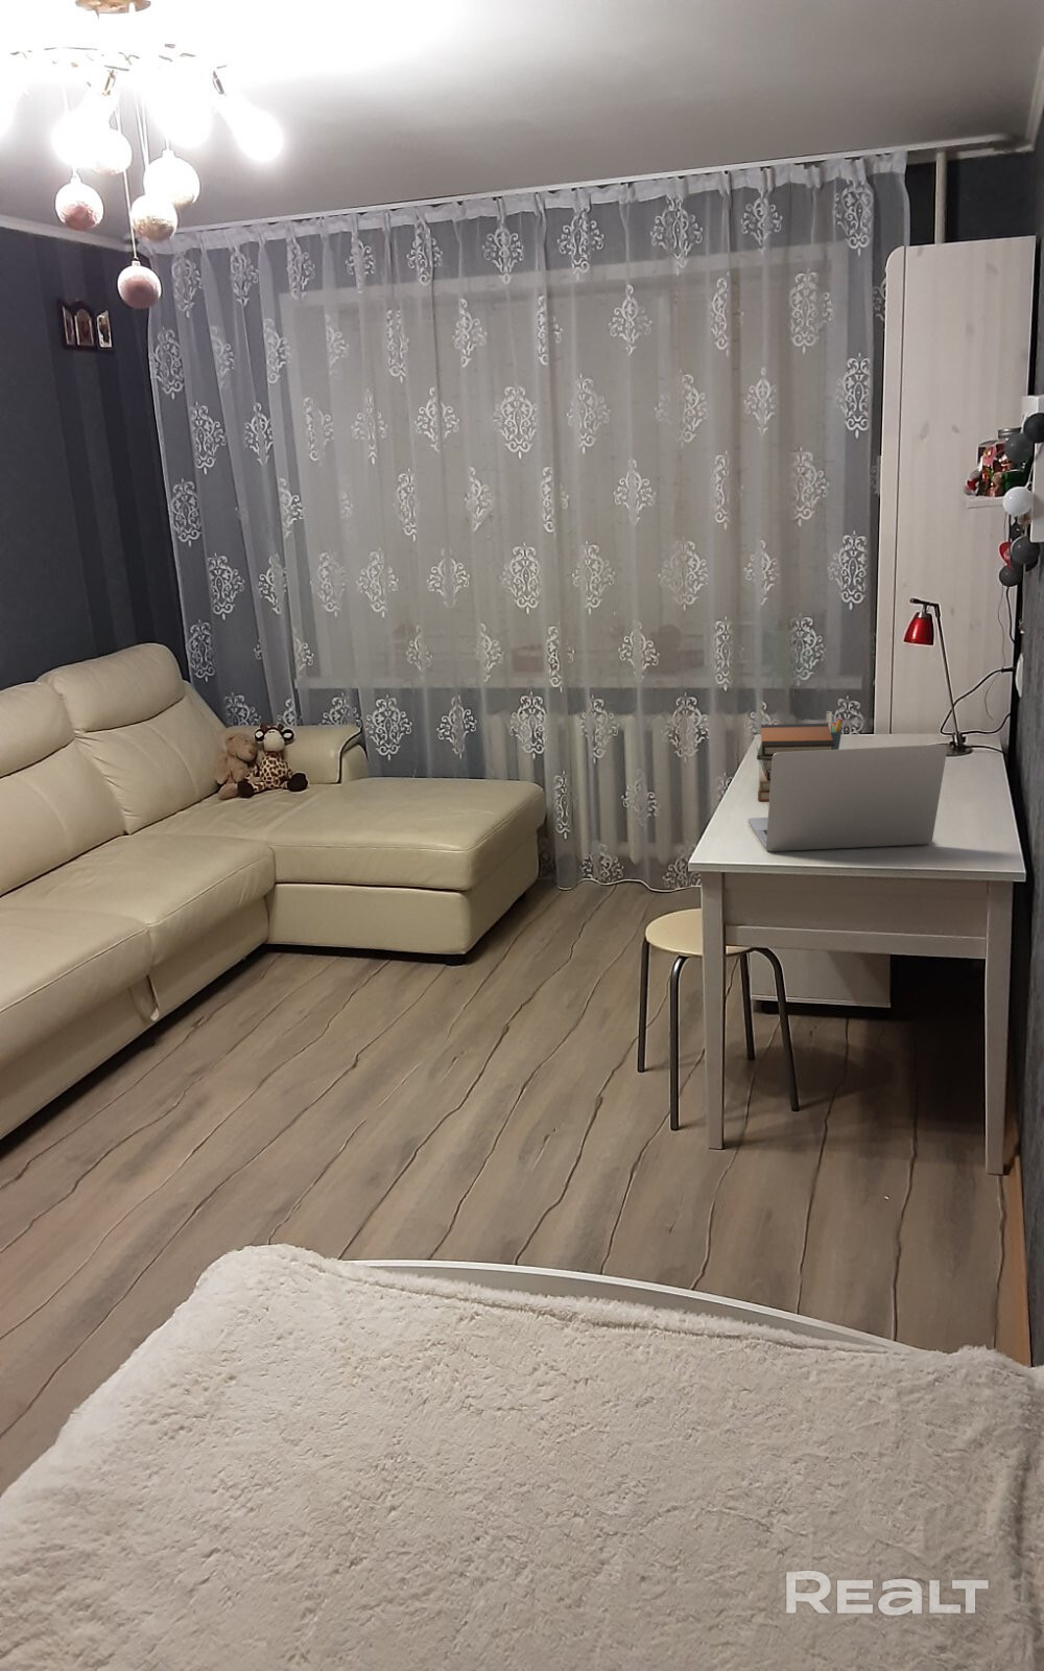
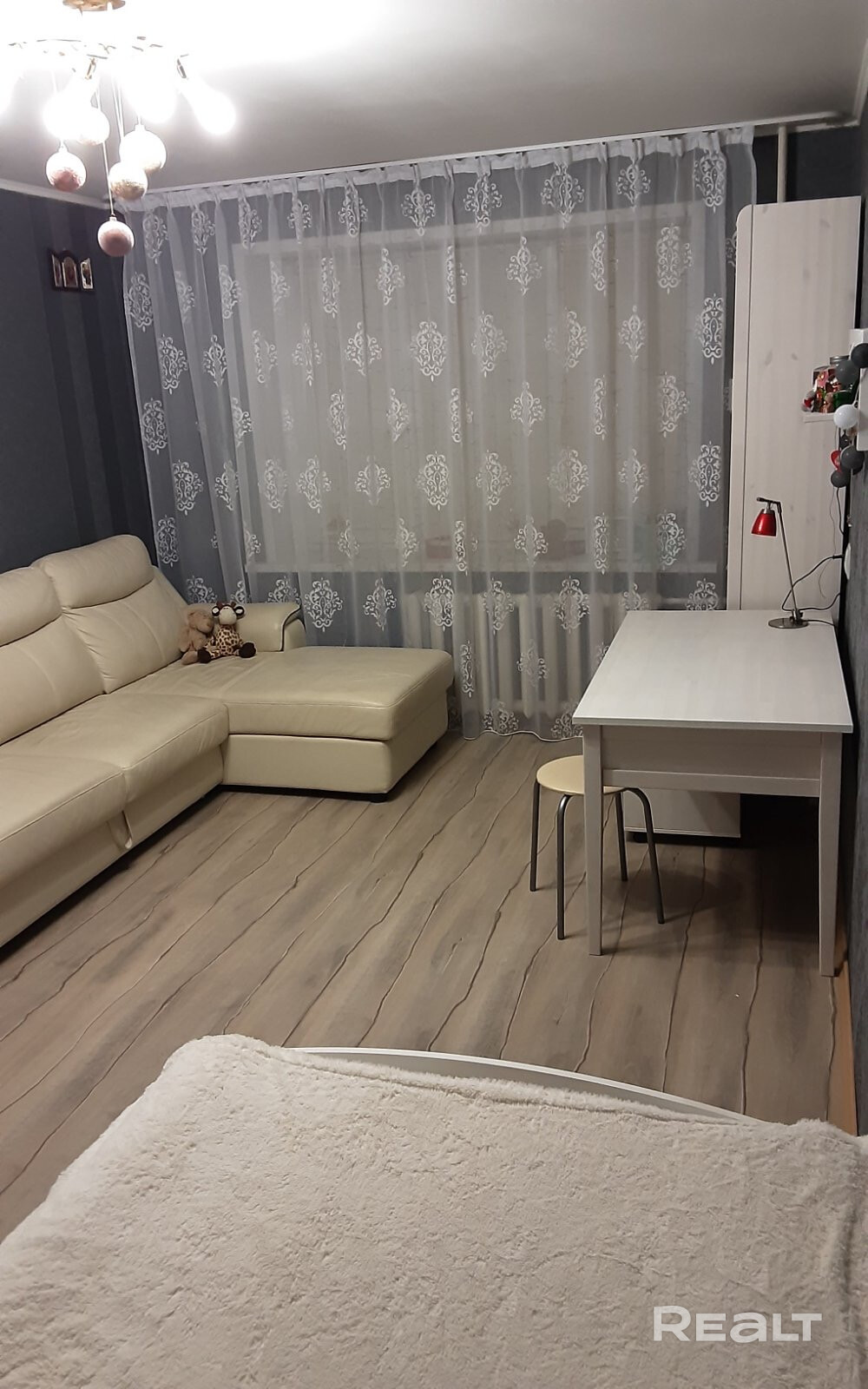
- book stack [755,723,835,802]
- laptop [747,743,948,852]
- pen holder [821,710,843,749]
